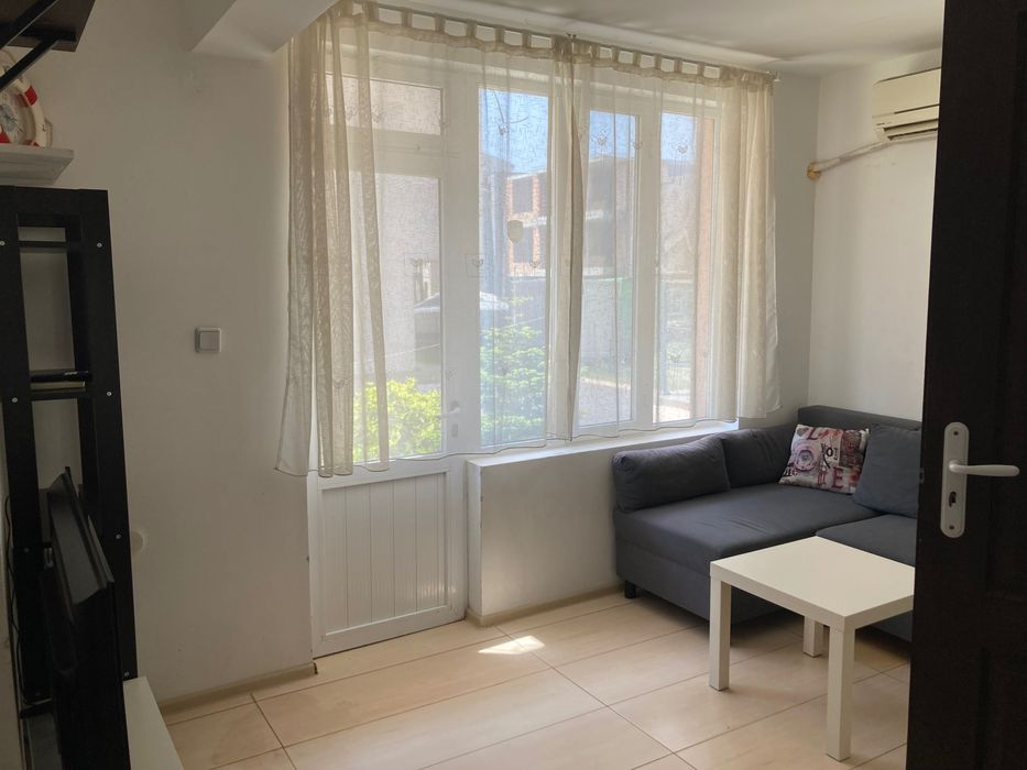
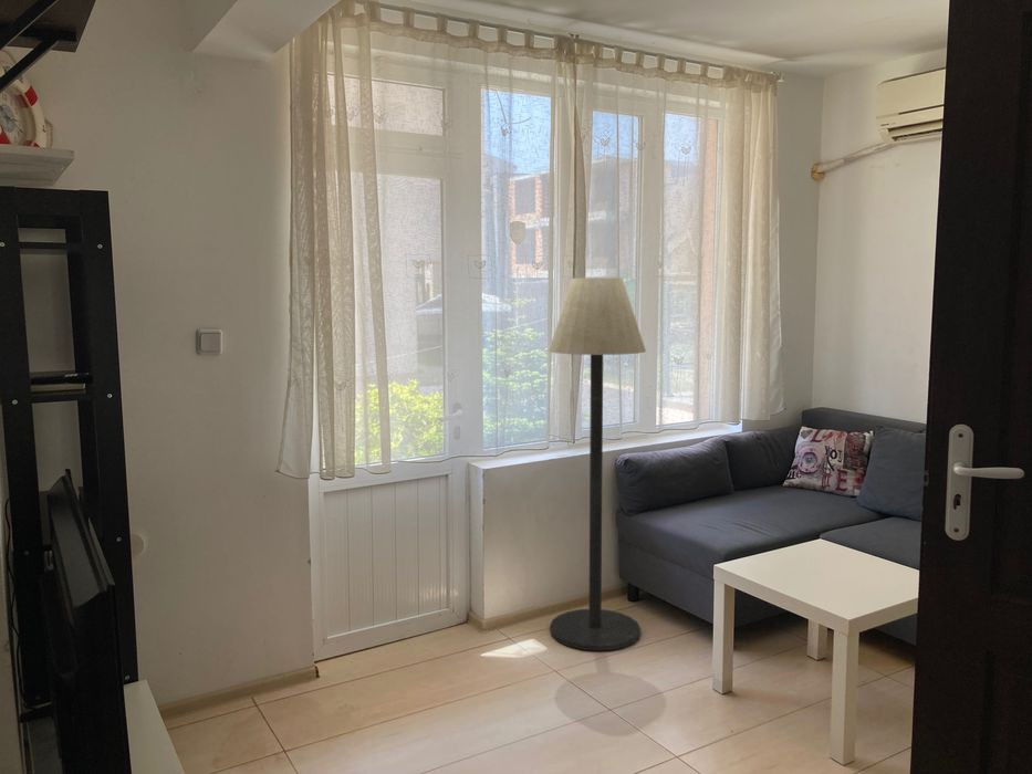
+ floor lamp [548,276,647,652]
